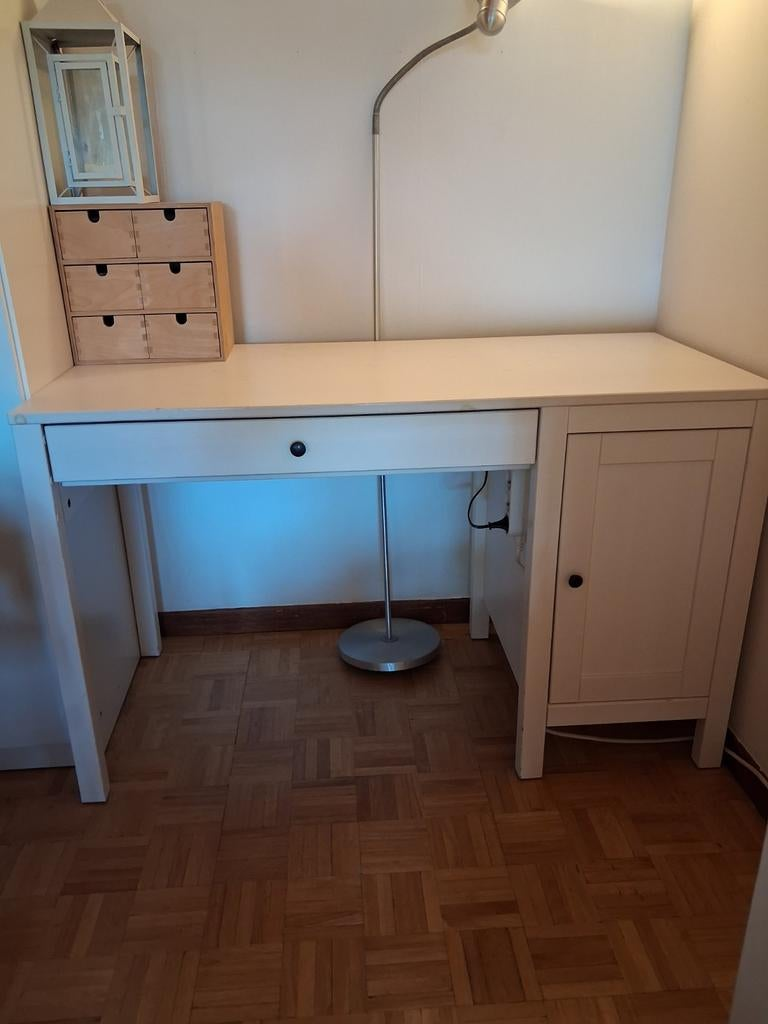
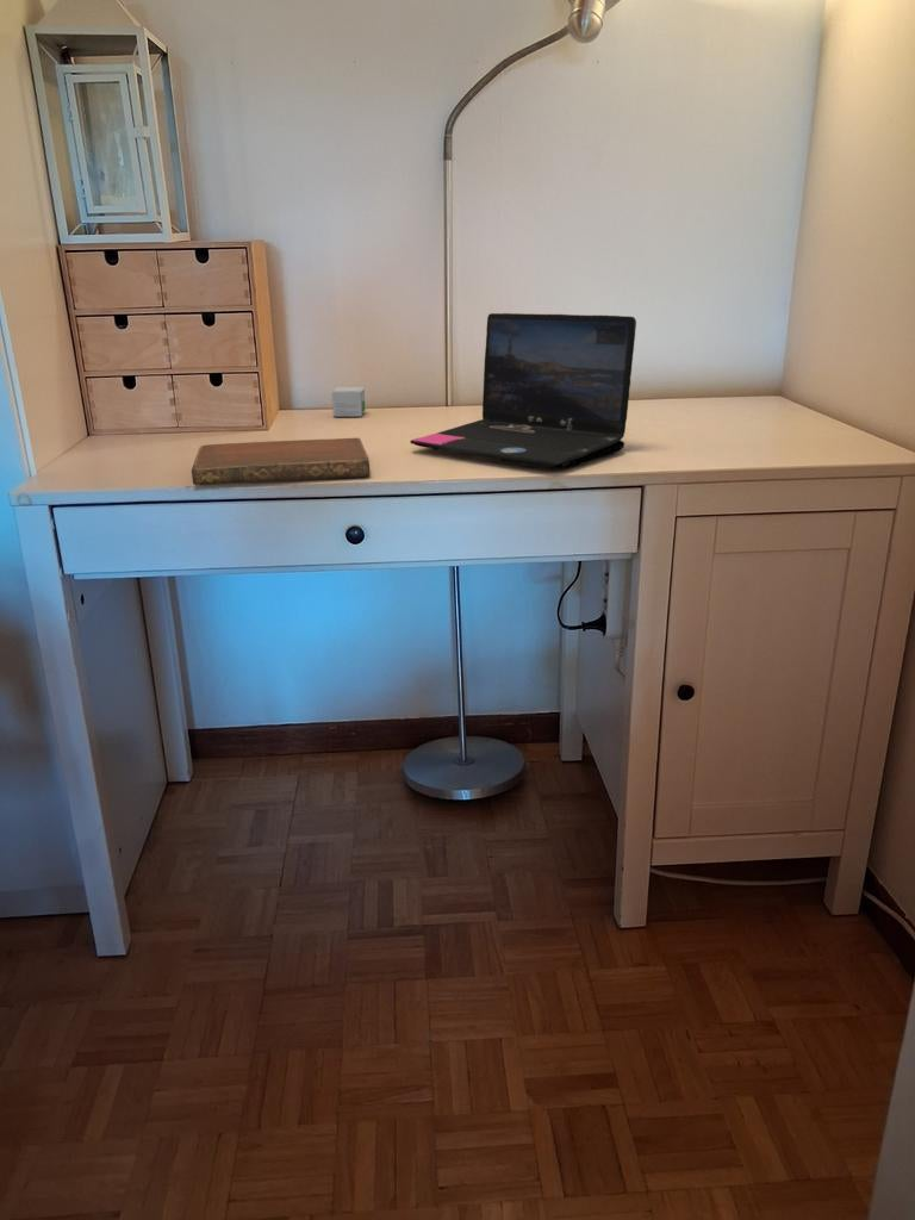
+ notebook [191,437,372,486]
+ laptop [409,312,637,471]
+ small box [331,386,366,418]
